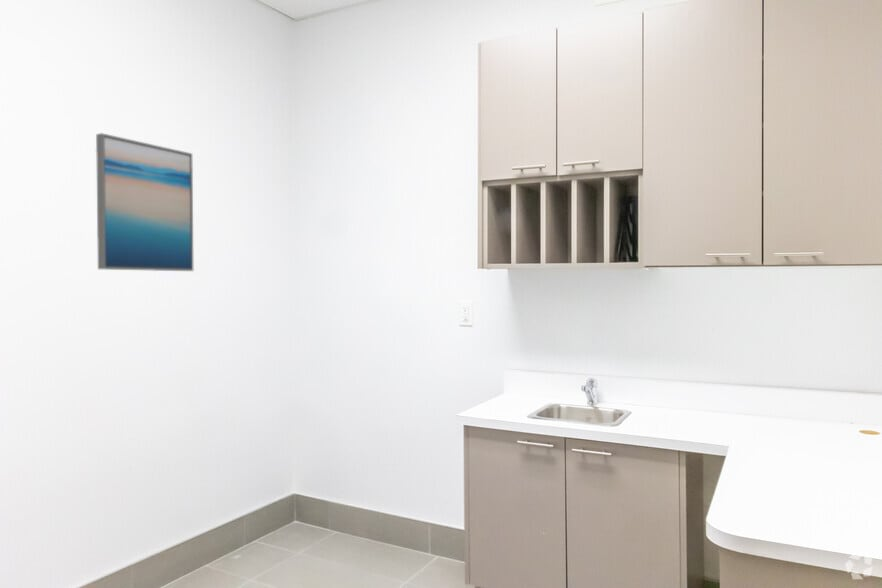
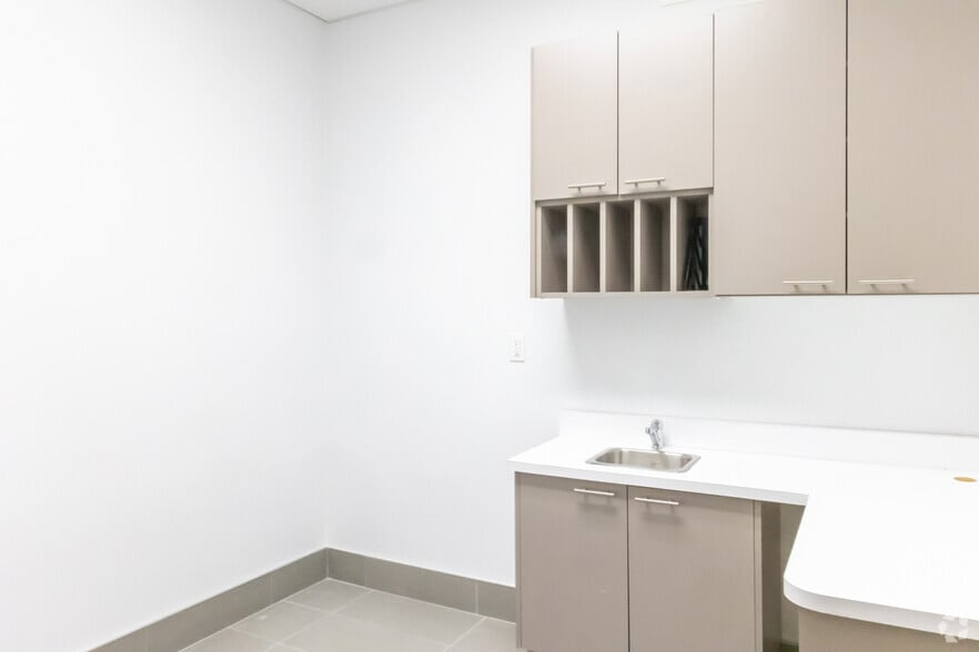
- wall art [95,132,194,272]
